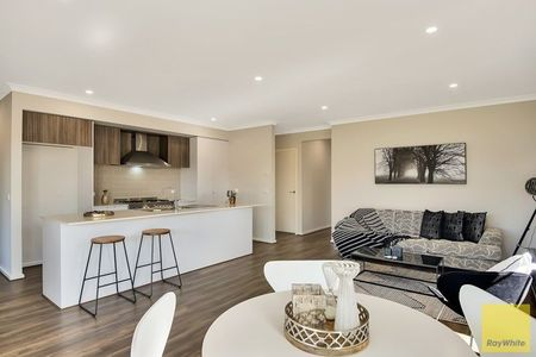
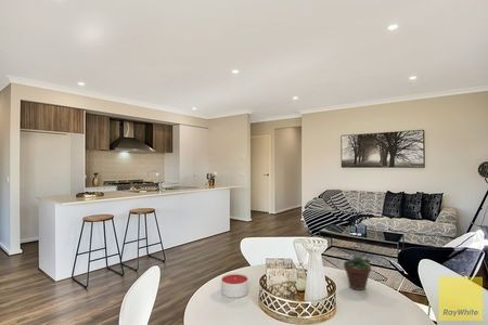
+ candle [220,272,249,299]
+ succulent plant [343,244,372,291]
